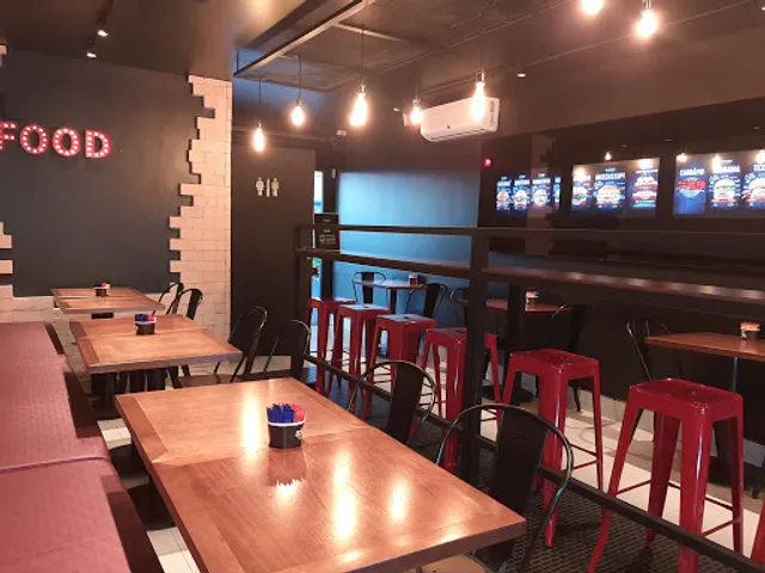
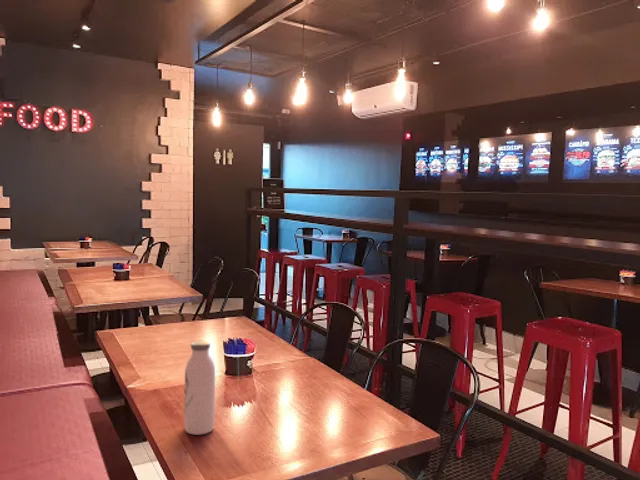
+ water bottle [183,339,216,436]
